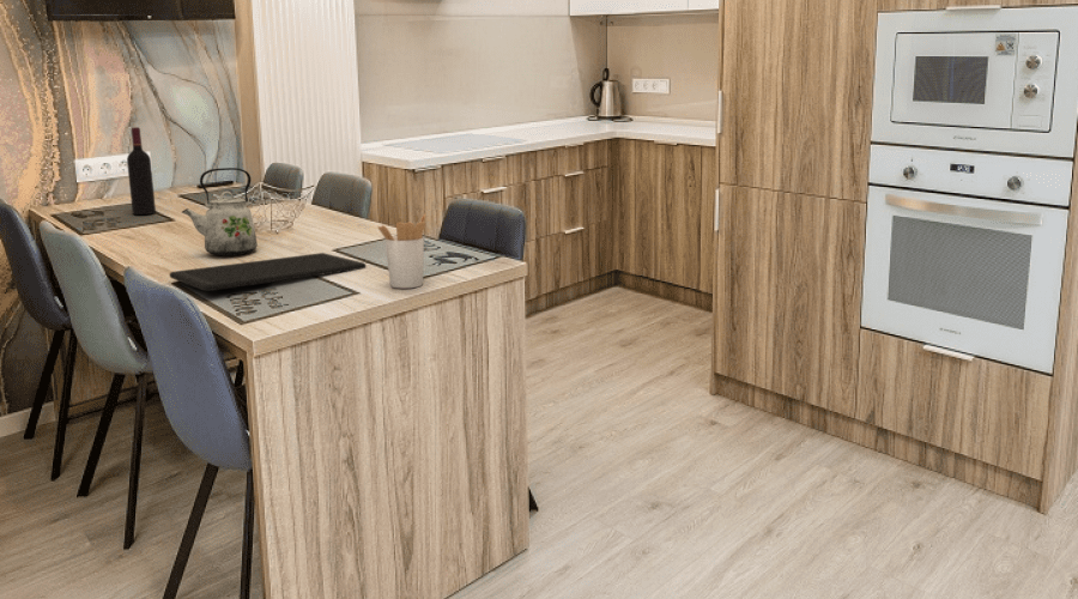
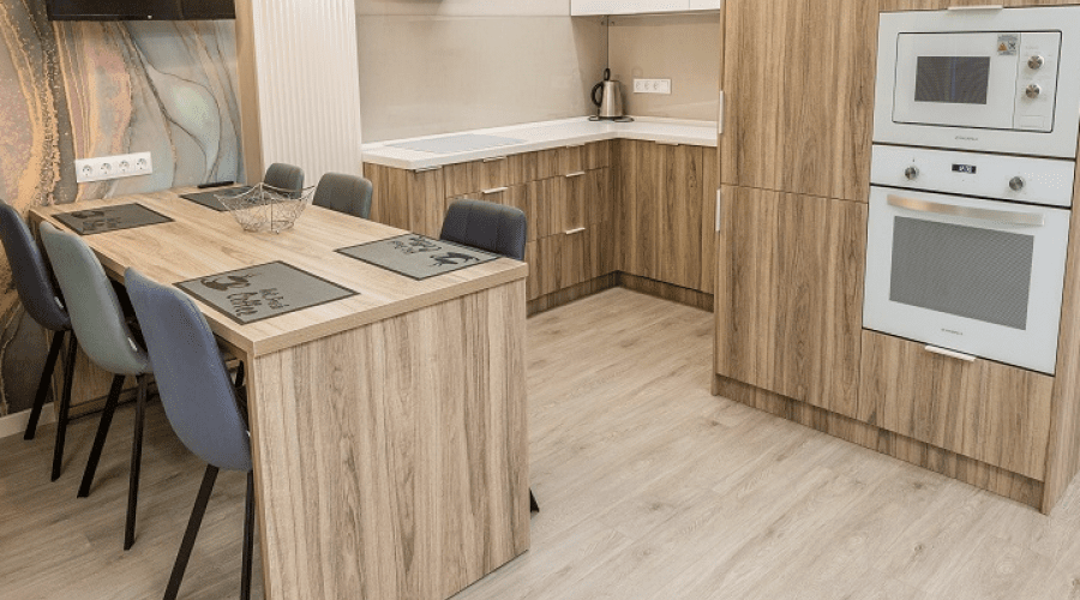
- kettle [181,167,259,256]
- cutting board [169,252,367,292]
- wine bottle [126,126,157,216]
- utensil holder [376,213,428,290]
